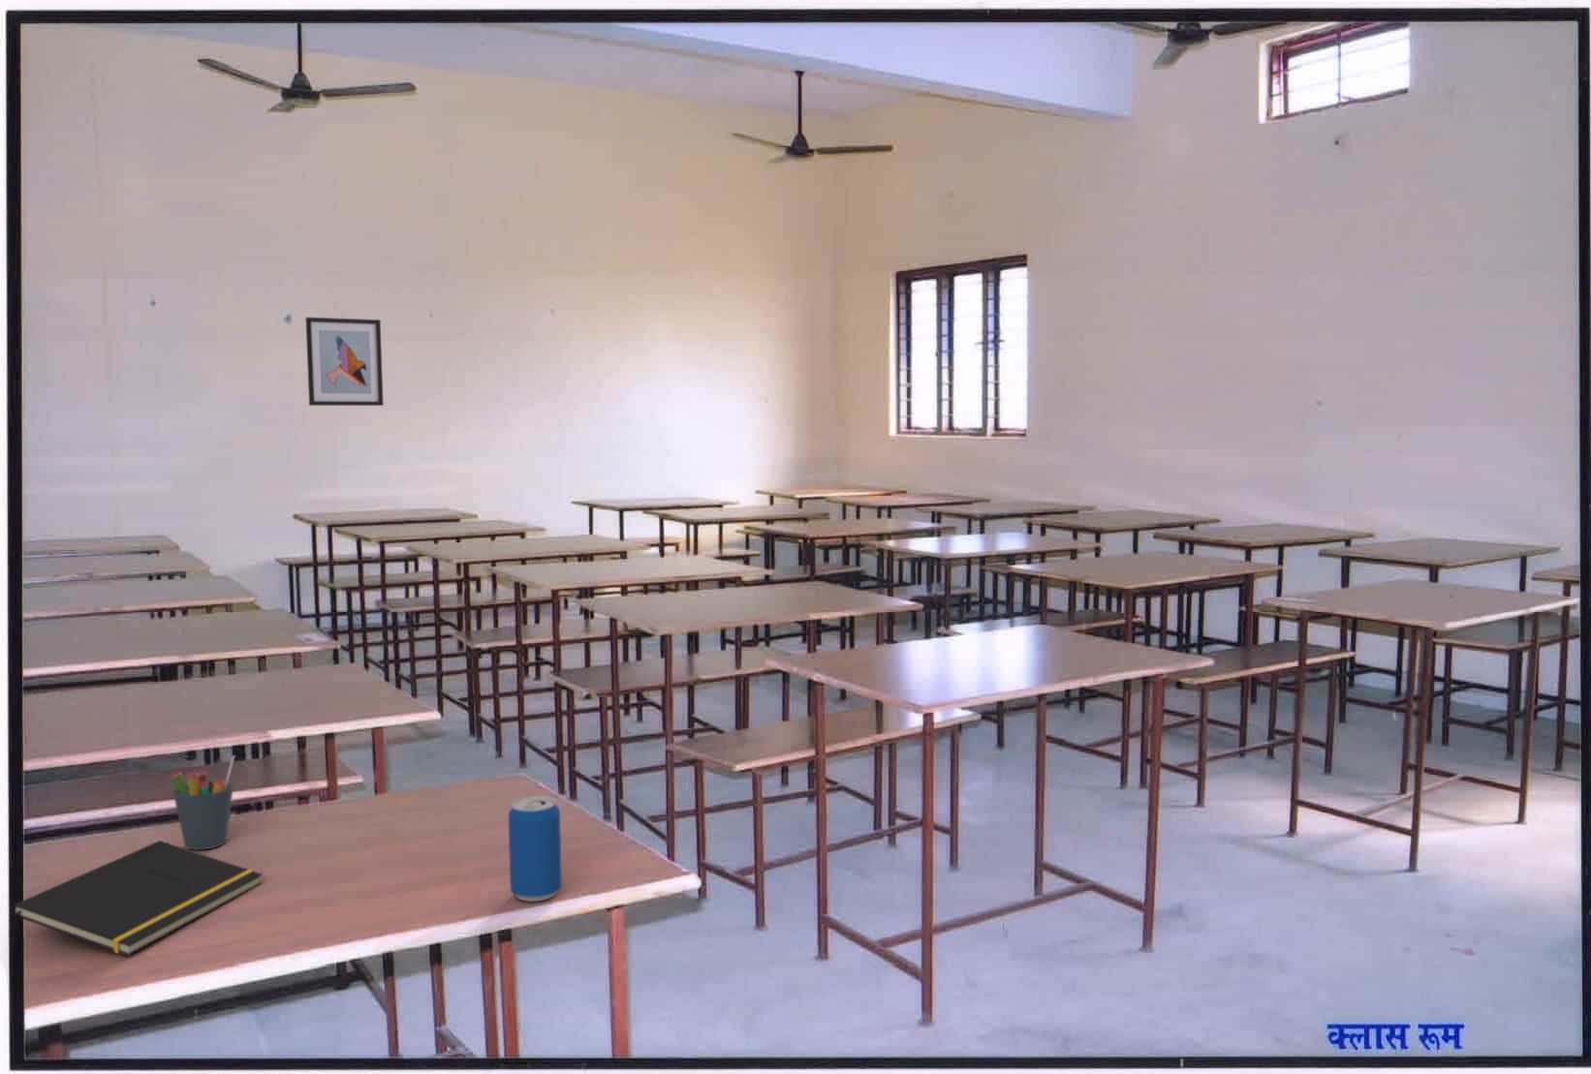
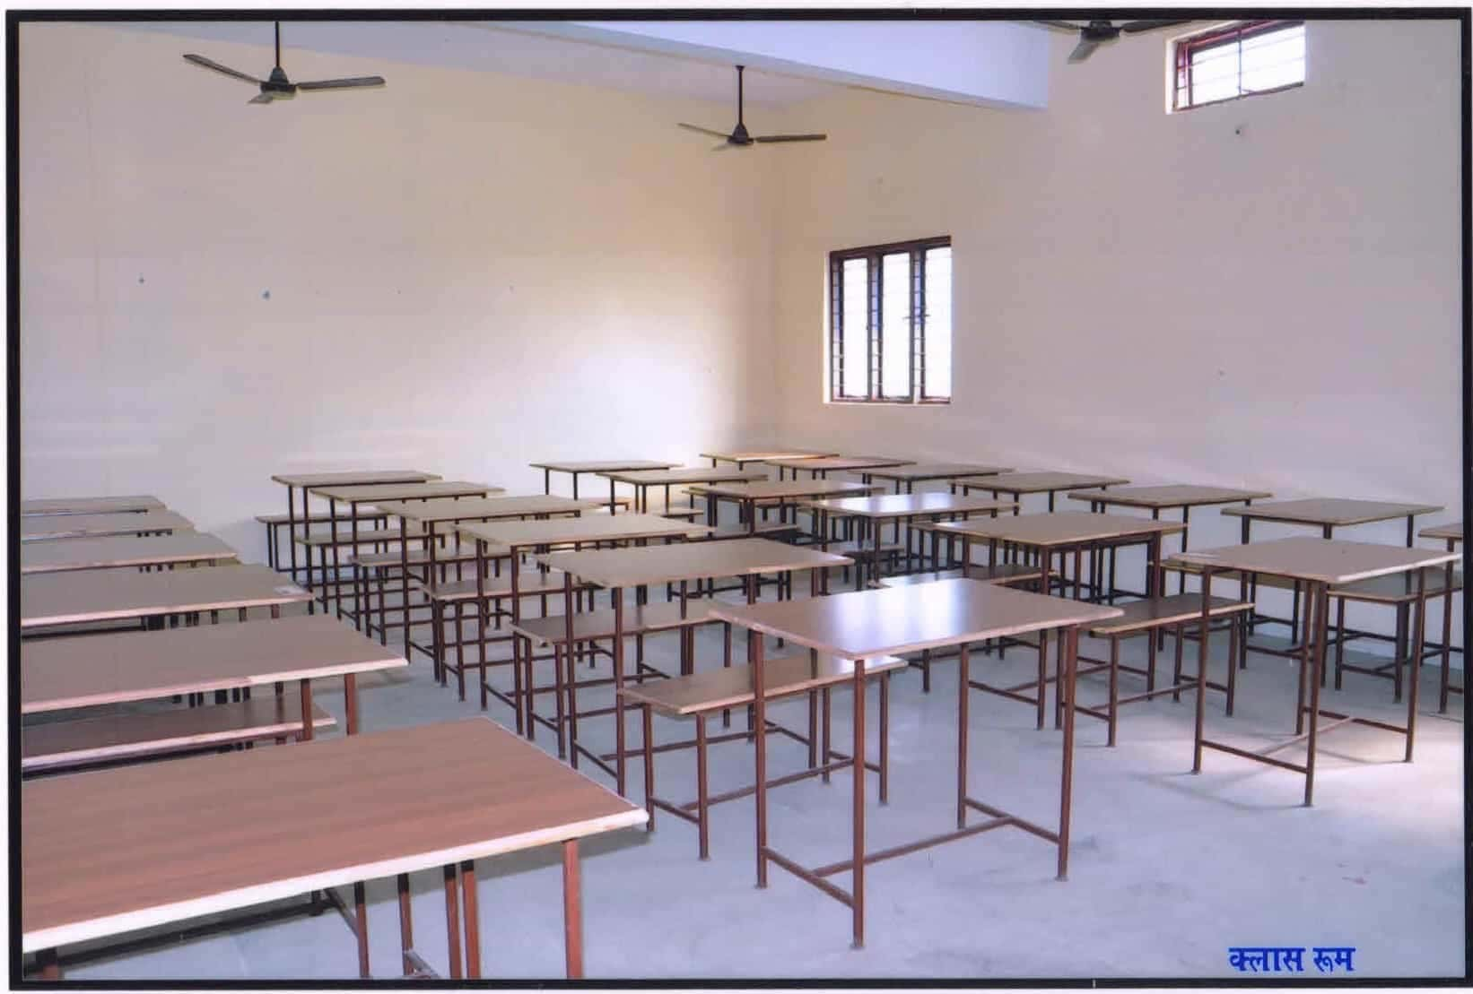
- notepad [10,839,264,957]
- beverage can [507,795,564,903]
- wall art [305,316,385,406]
- pen holder [170,754,235,850]
